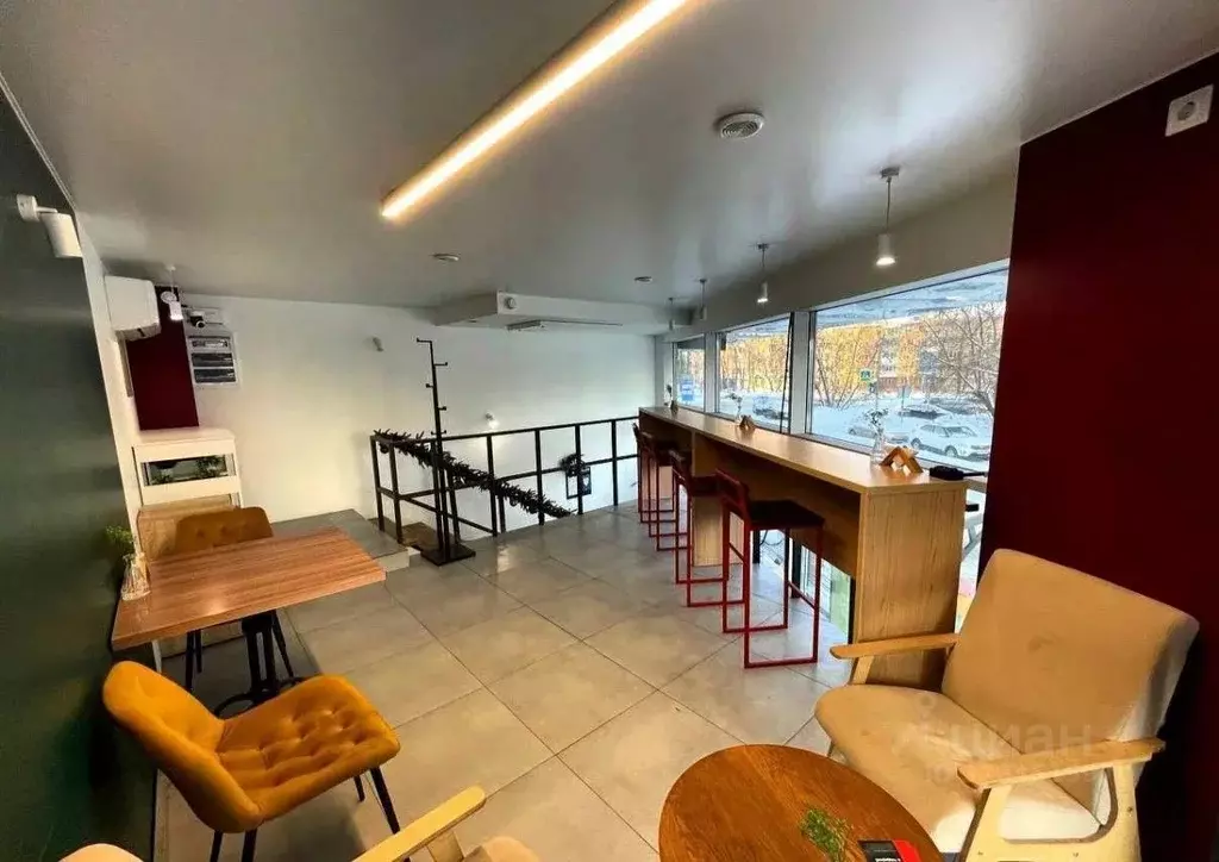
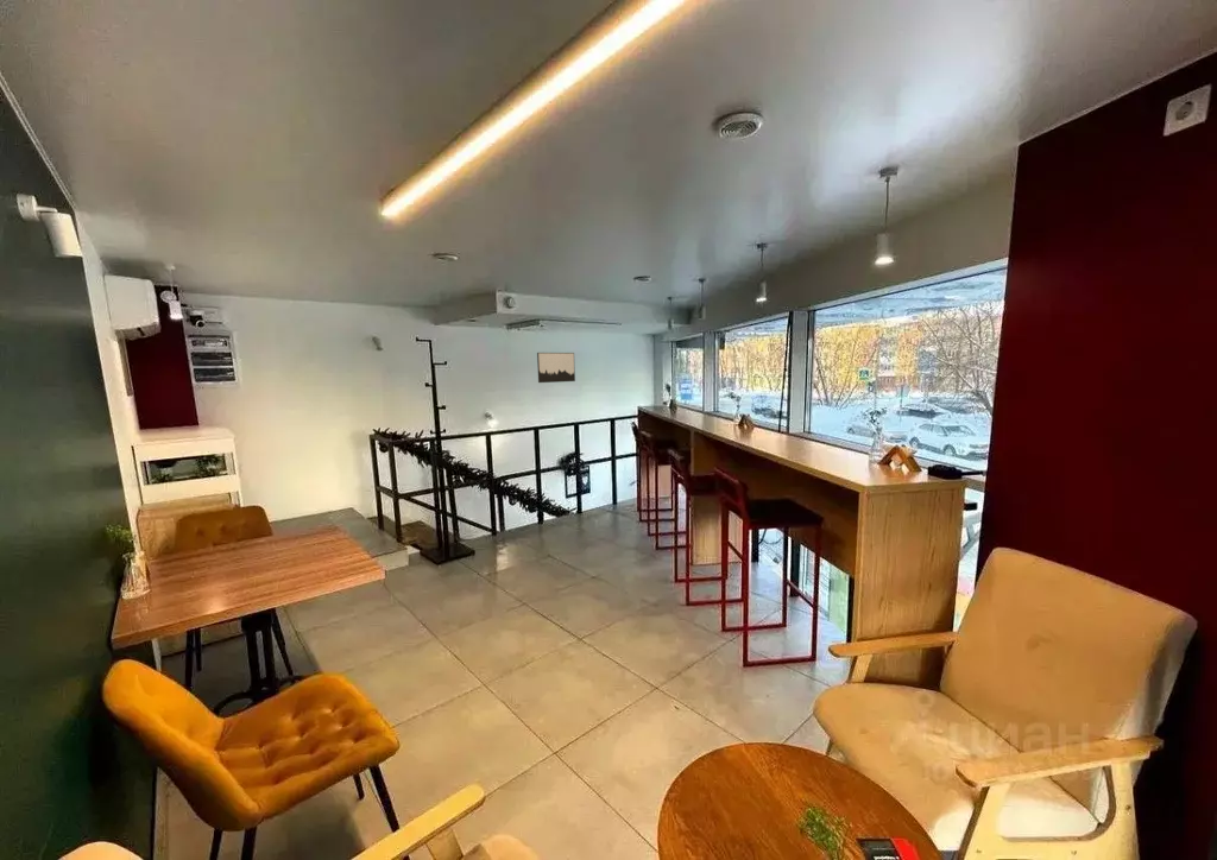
+ wall art [536,352,576,384]
